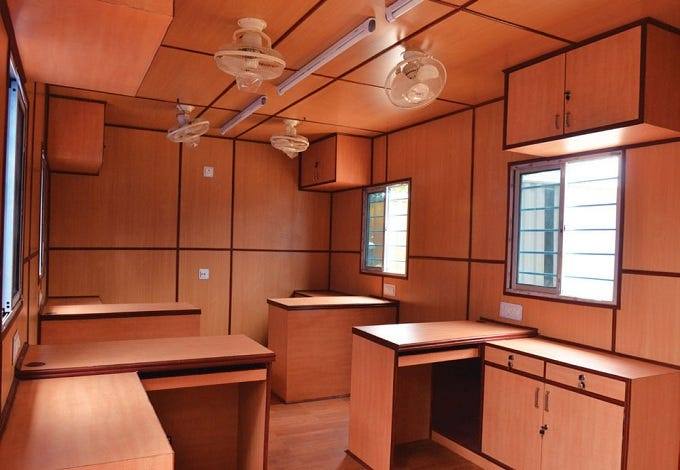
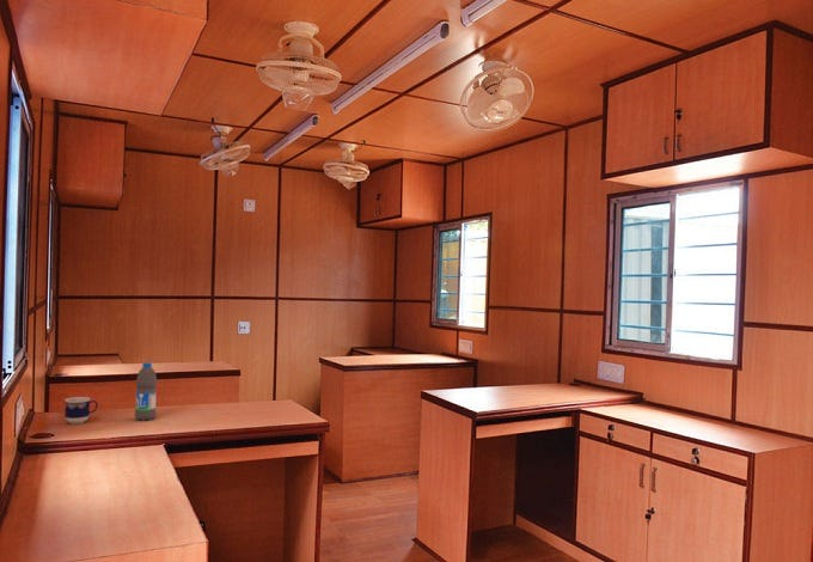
+ water bottle [134,361,158,422]
+ cup [63,396,99,426]
